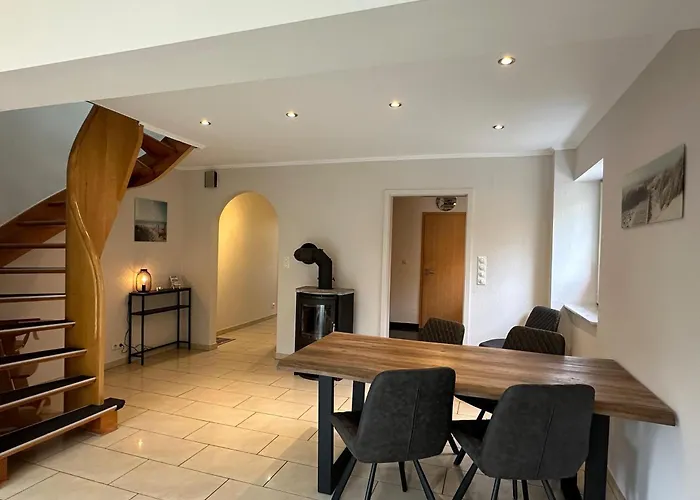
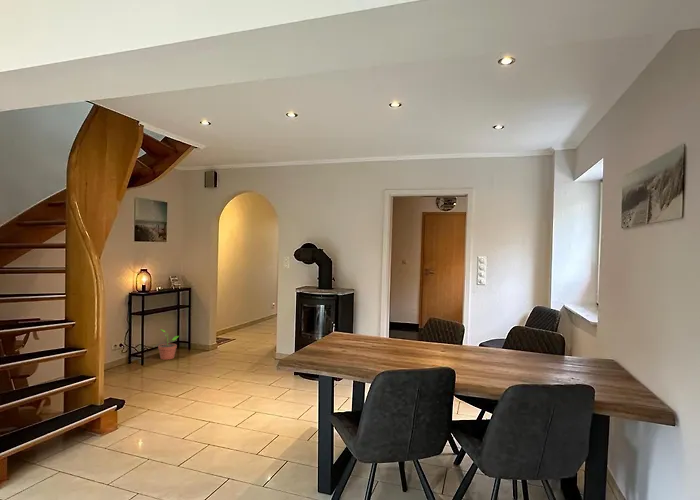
+ potted plant [157,329,180,361]
